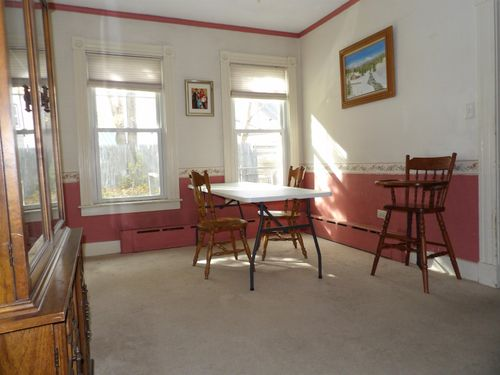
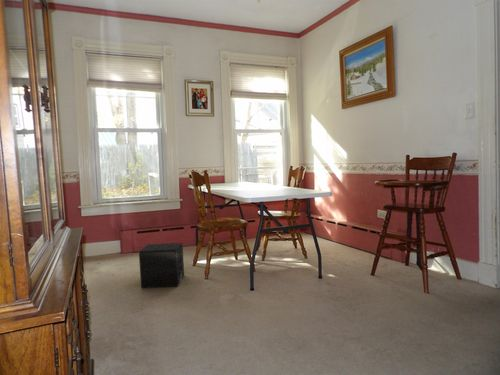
+ speaker [138,242,185,289]
